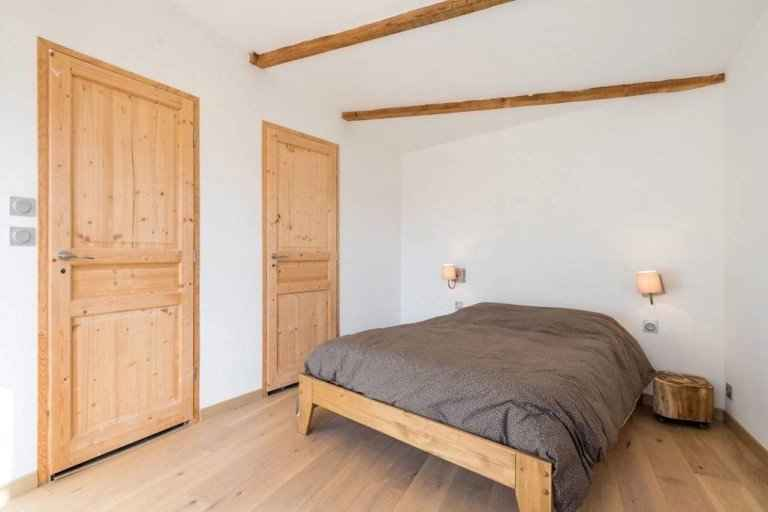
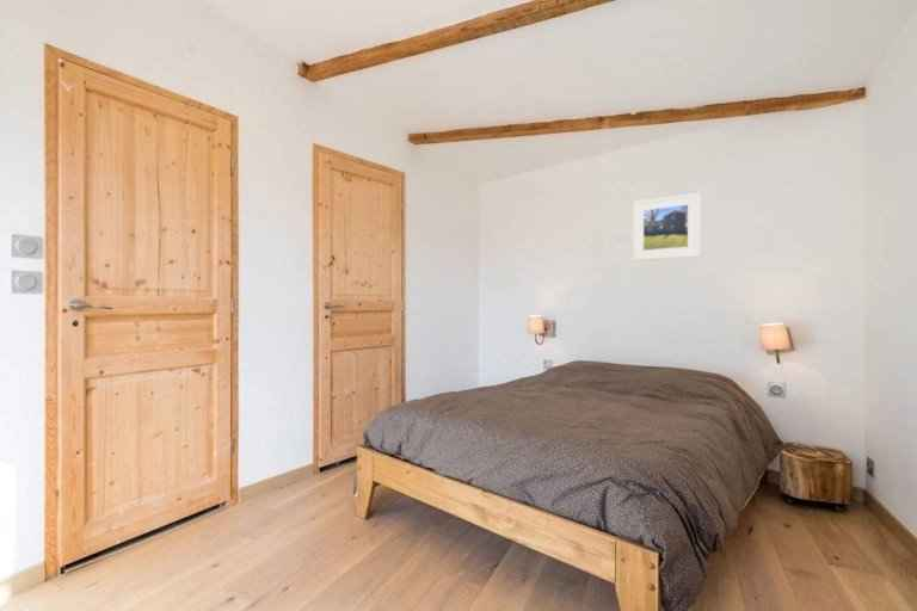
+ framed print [633,192,701,261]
